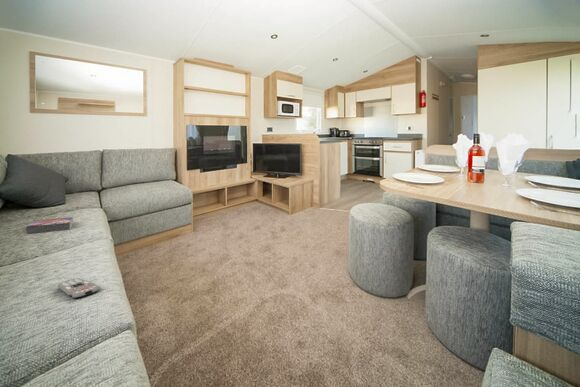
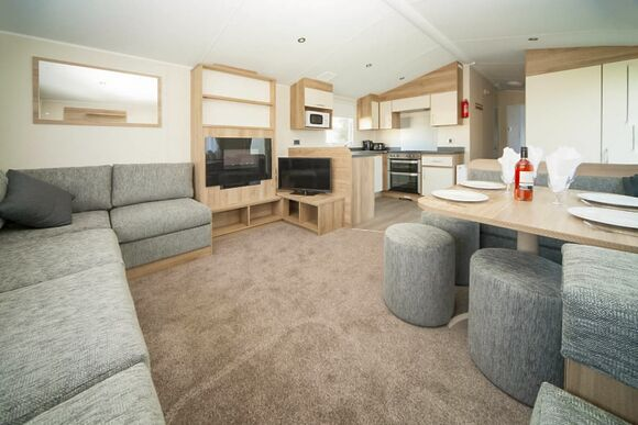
- textbook [25,216,74,234]
- remote control [57,277,101,300]
